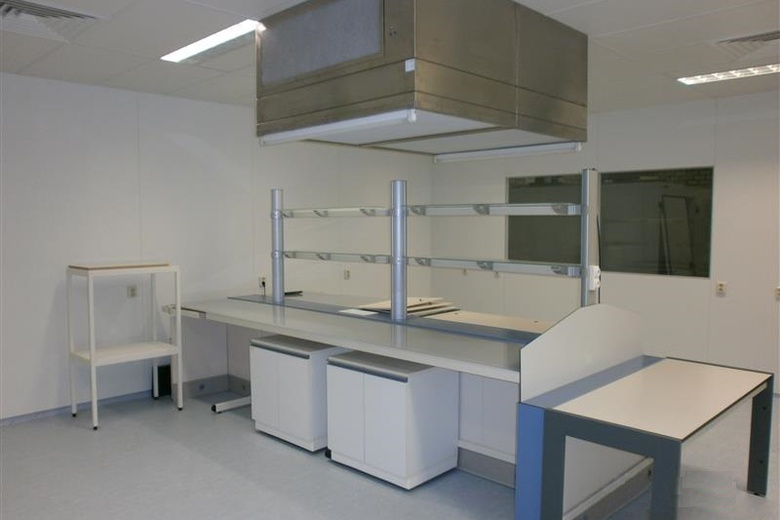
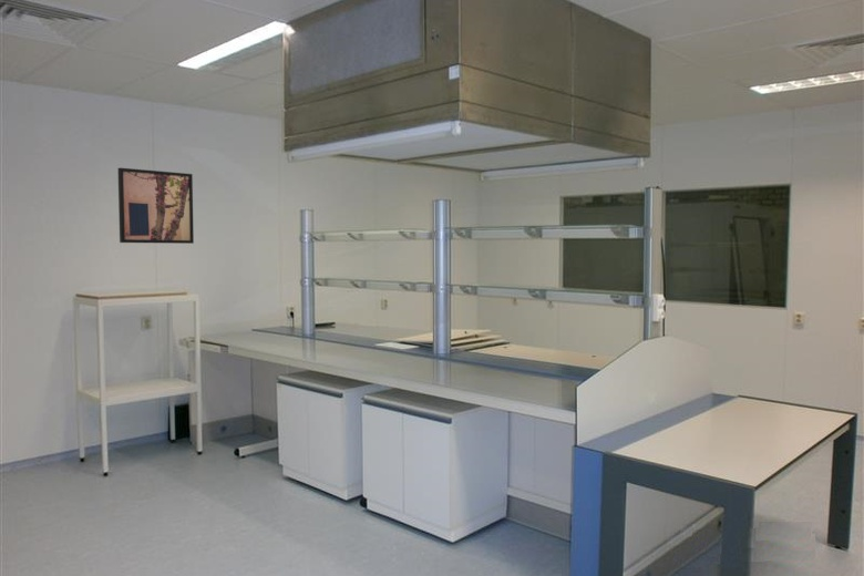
+ wall art [117,167,195,245]
